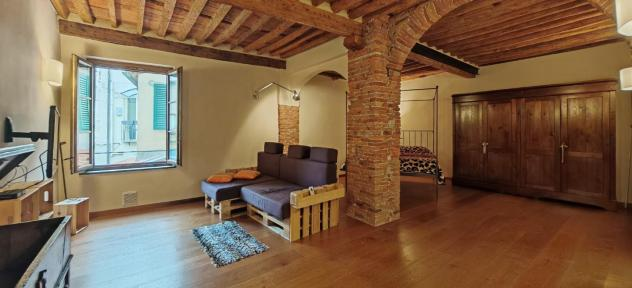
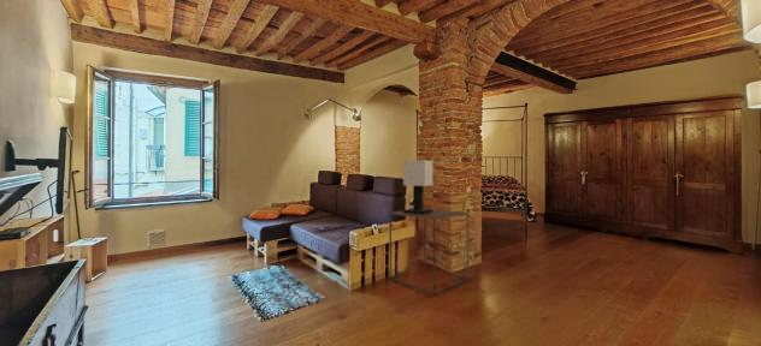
+ side table [389,207,470,296]
+ table lamp [402,159,433,214]
